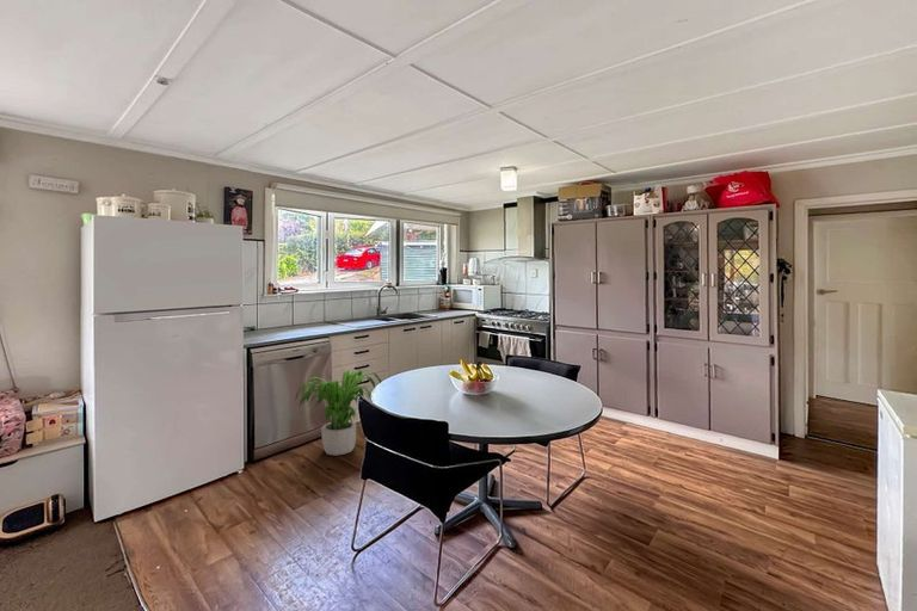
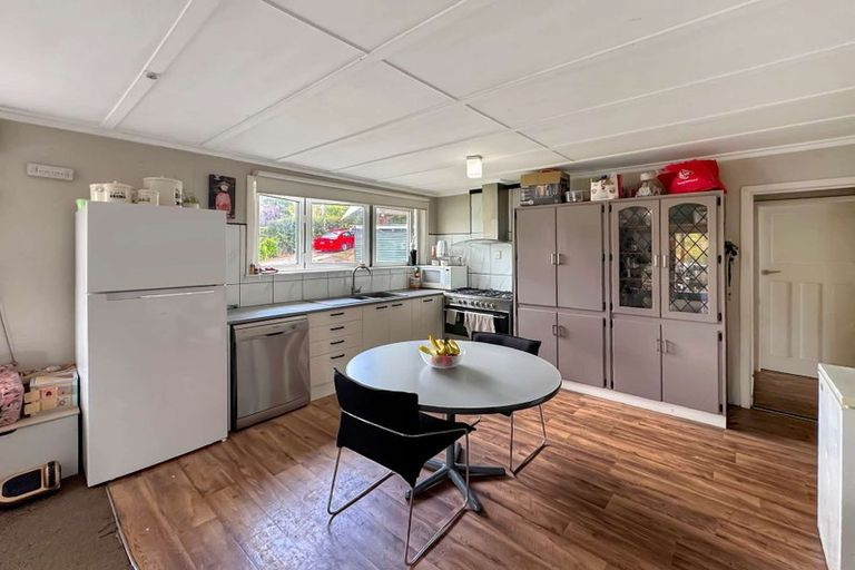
- potted plant [294,369,382,457]
